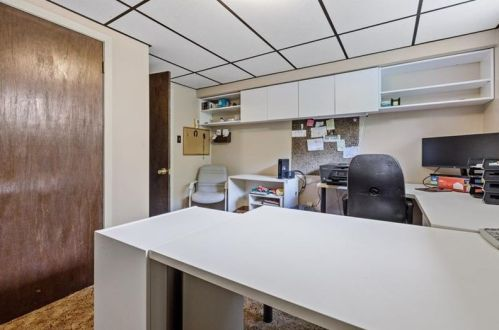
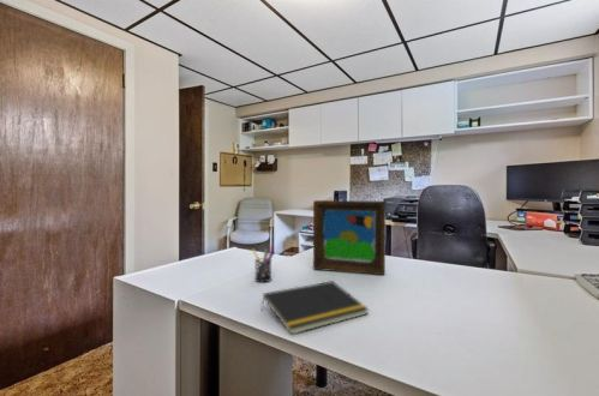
+ pen holder [251,245,276,283]
+ notepad [260,280,370,336]
+ picture frame [312,199,387,276]
